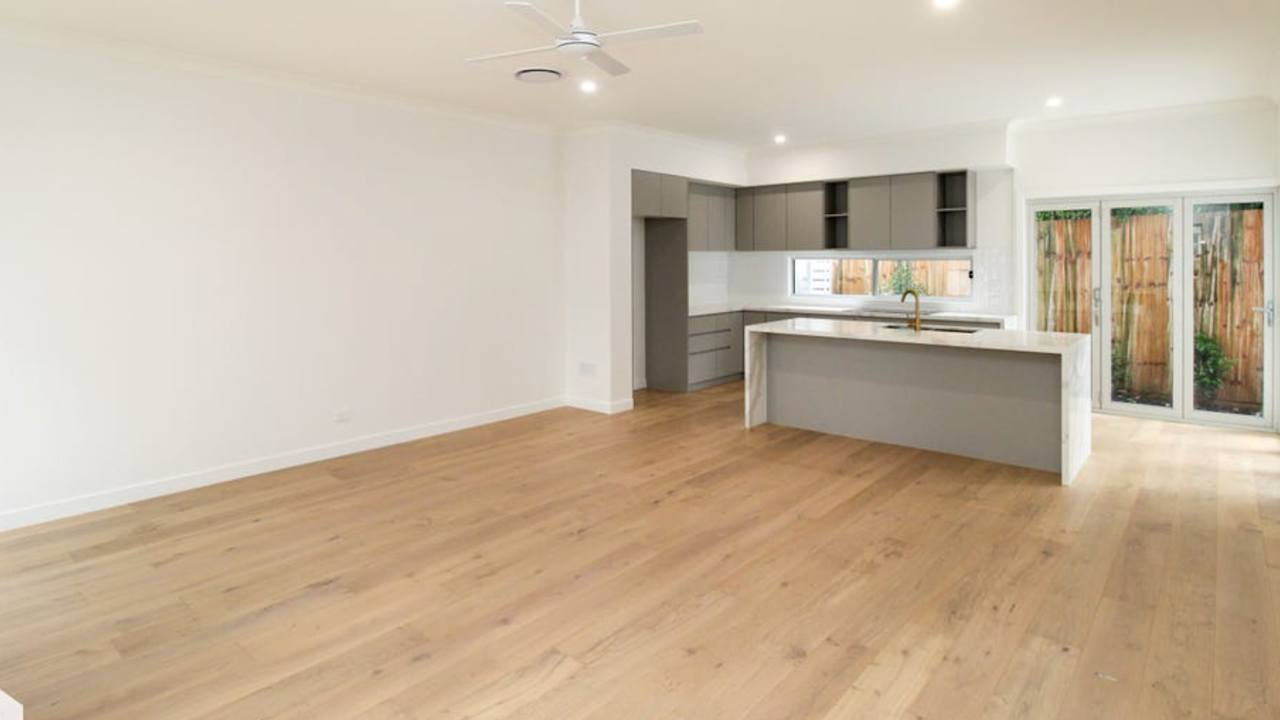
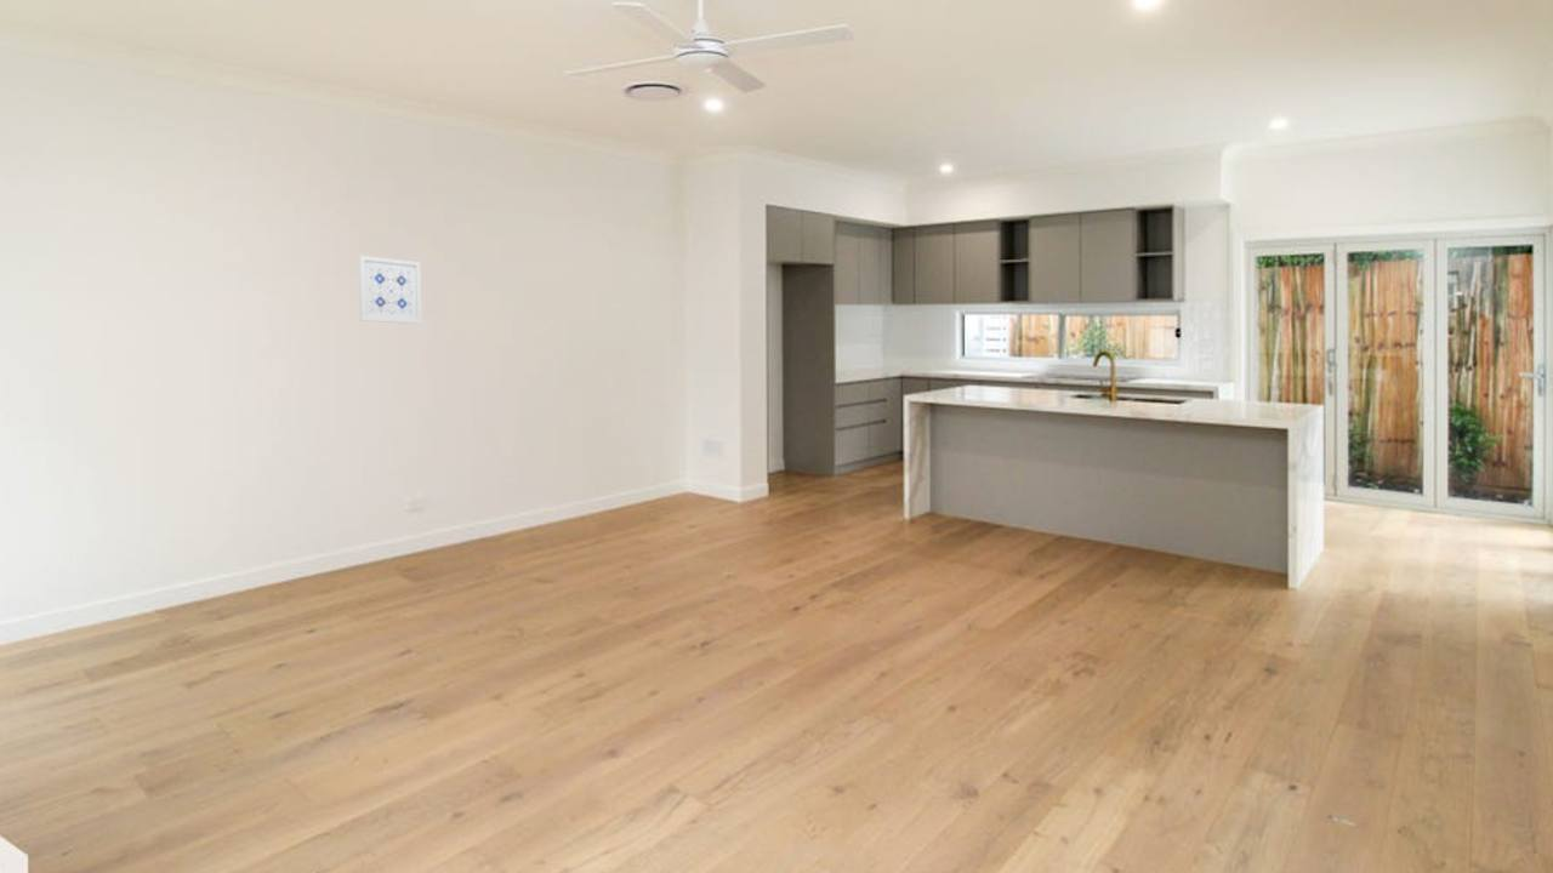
+ wall art [357,255,422,325]
